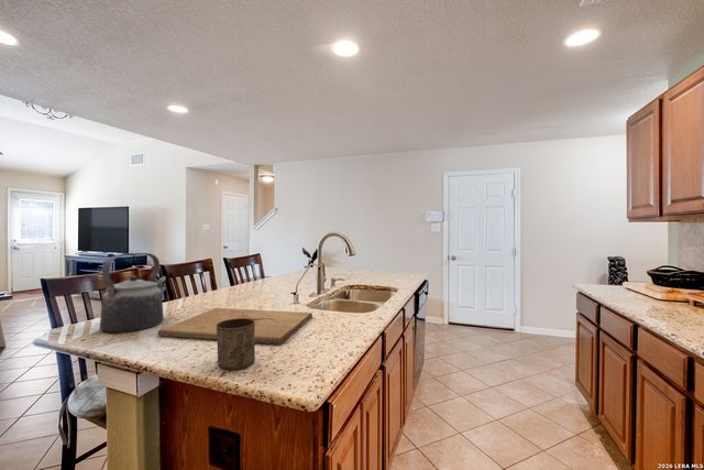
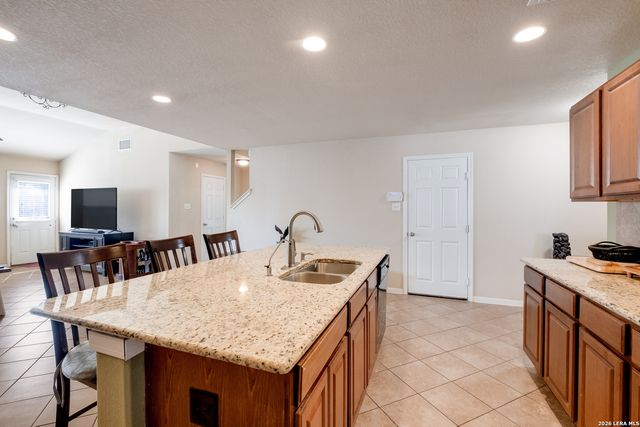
- kettle [99,252,167,334]
- cup [216,318,256,371]
- cutting board [156,307,314,345]
